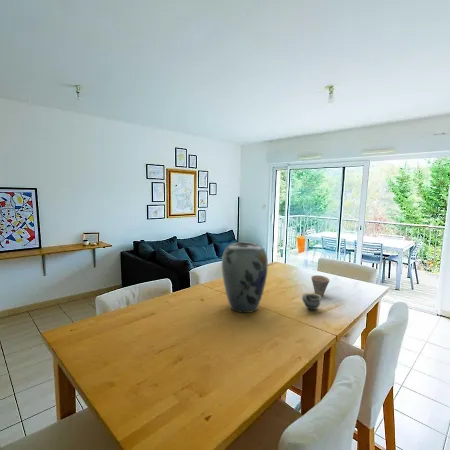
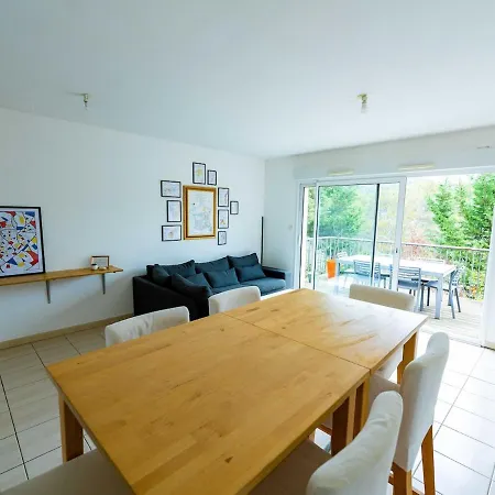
- cup [310,274,331,297]
- cup [301,292,322,311]
- vase [221,242,269,314]
